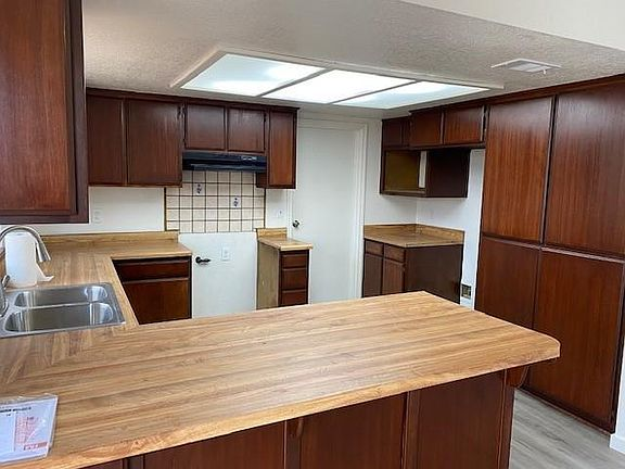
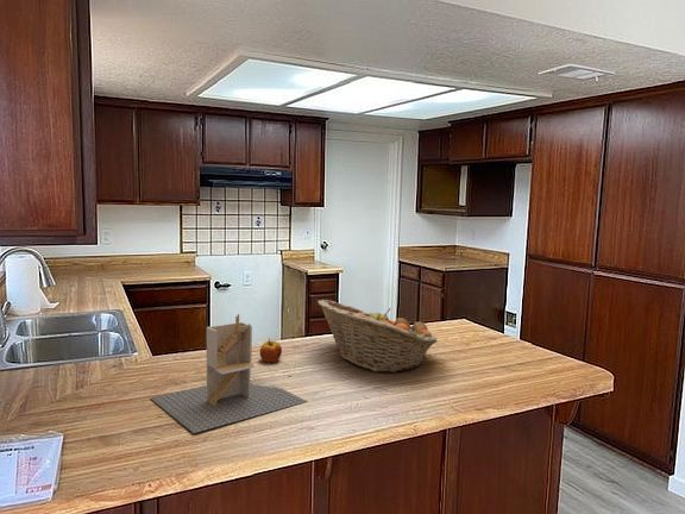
+ architectural model [150,313,308,434]
+ apple [259,338,283,363]
+ fruit basket [316,299,439,374]
